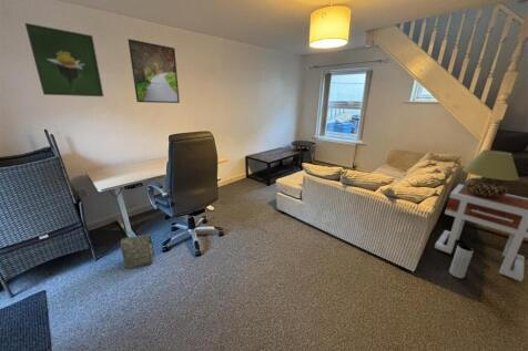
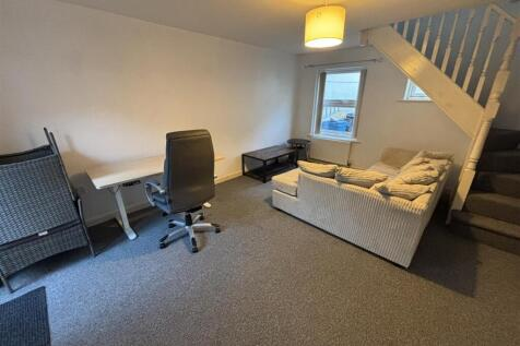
- side table [434,183,528,282]
- vase [448,242,475,279]
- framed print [24,22,104,97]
- table lamp [461,149,520,197]
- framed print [126,38,181,104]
- bag [120,234,155,269]
